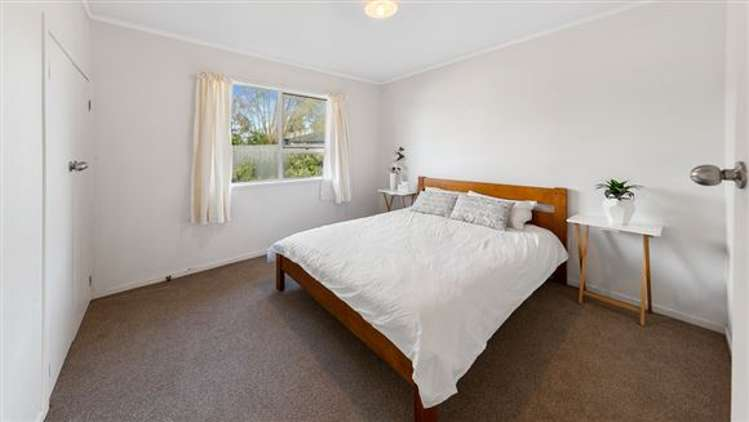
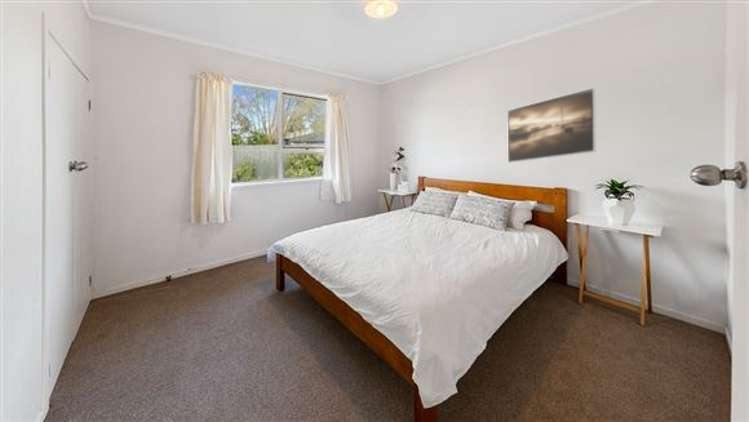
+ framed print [506,87,596,164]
